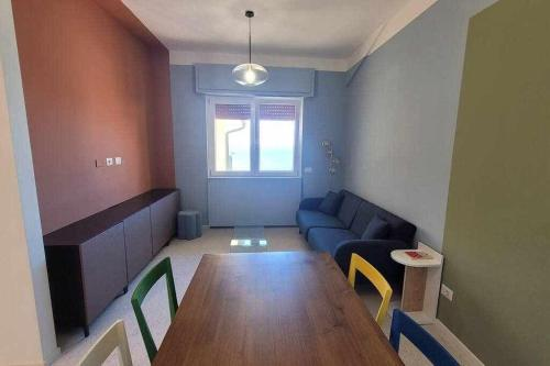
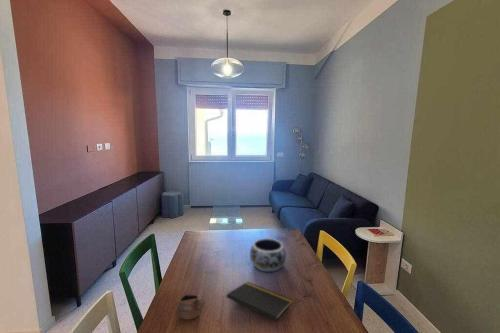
+ decorative bowl [249,237,287,273]
+ notepad [225,281,293,330]
+ cup [176,294,205,320]
